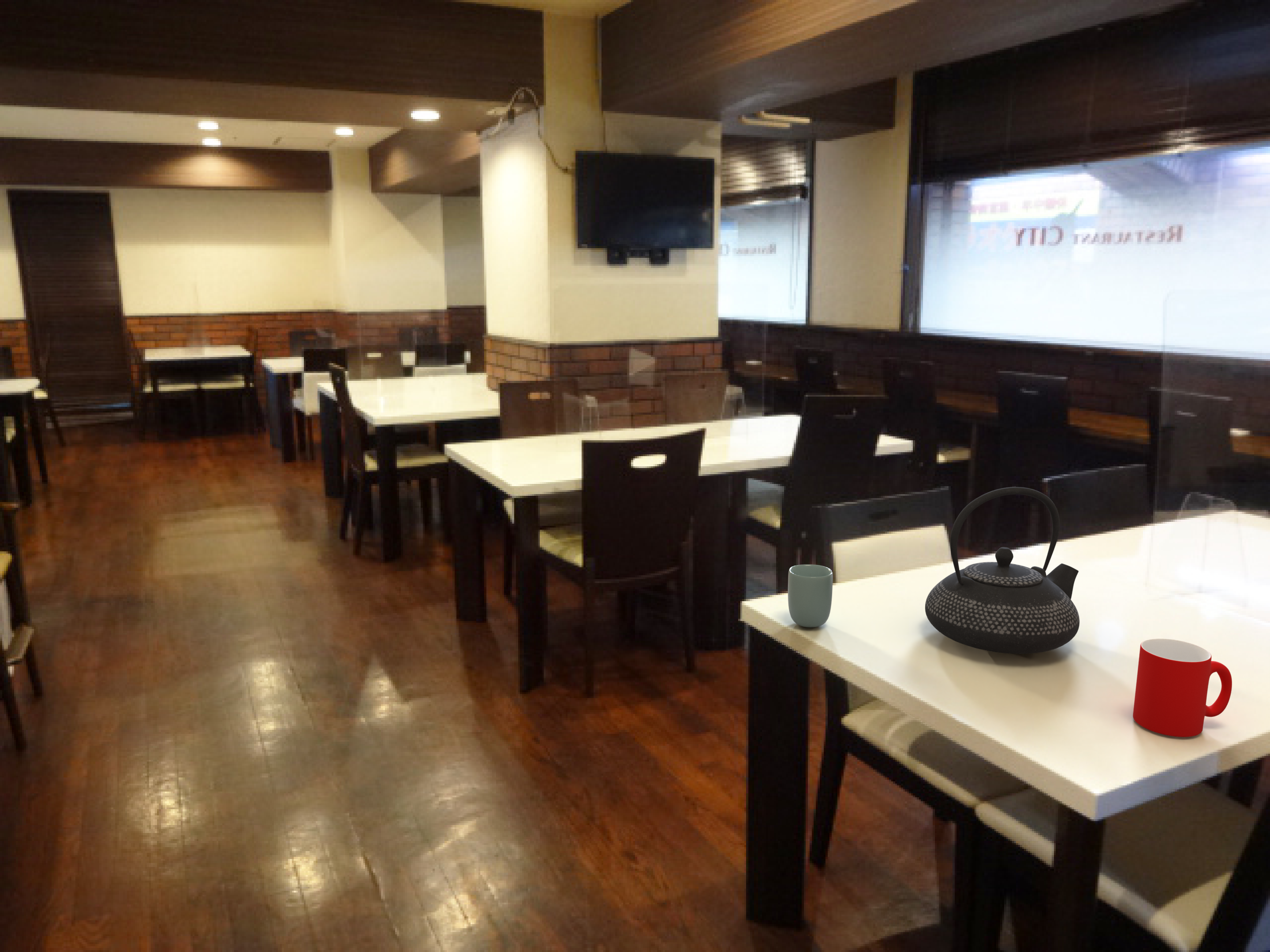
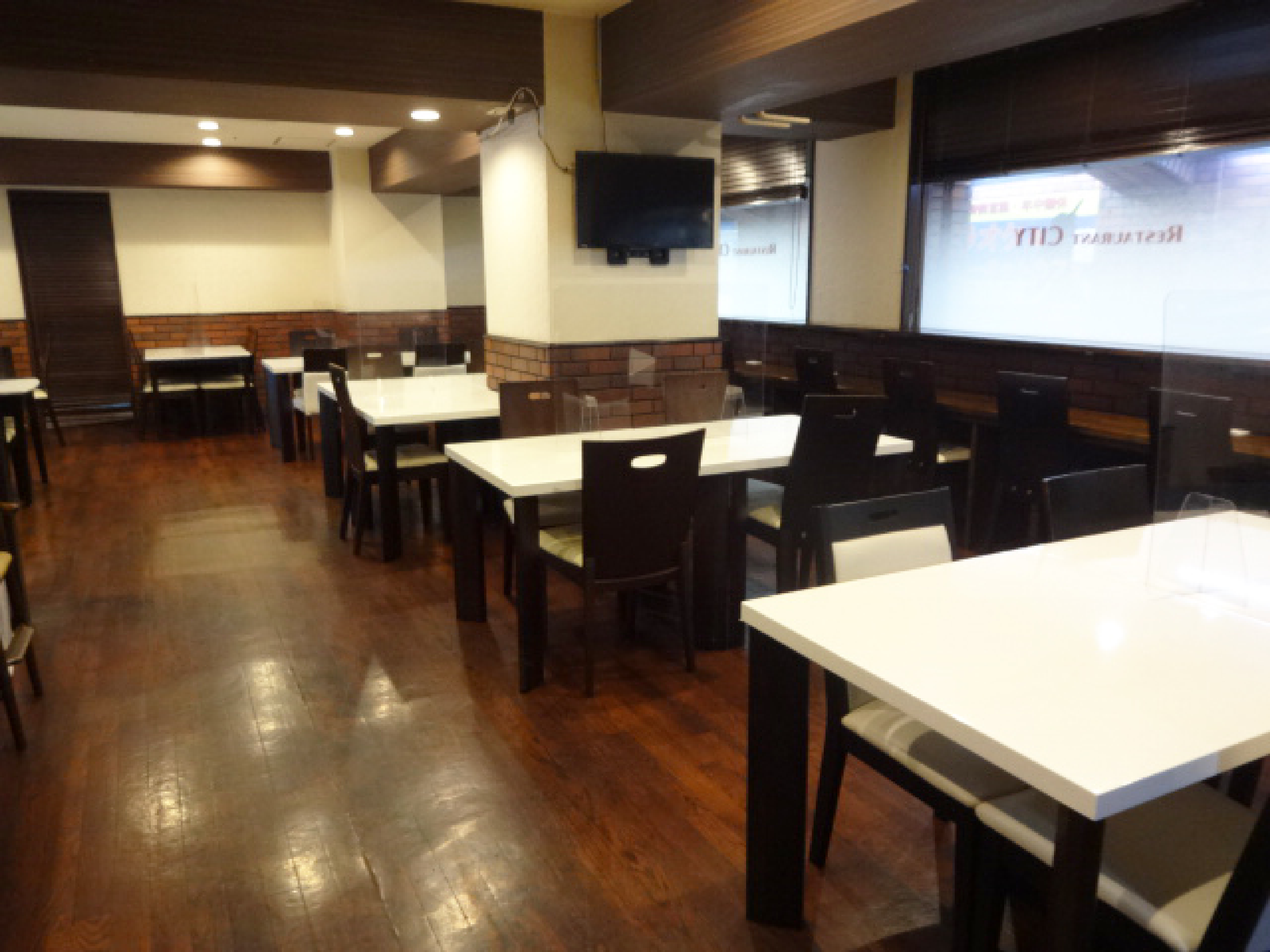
- teapot [925,487,1080,654]
- cup [788,564,833,628]
- cup [1132,638,1233,737]
